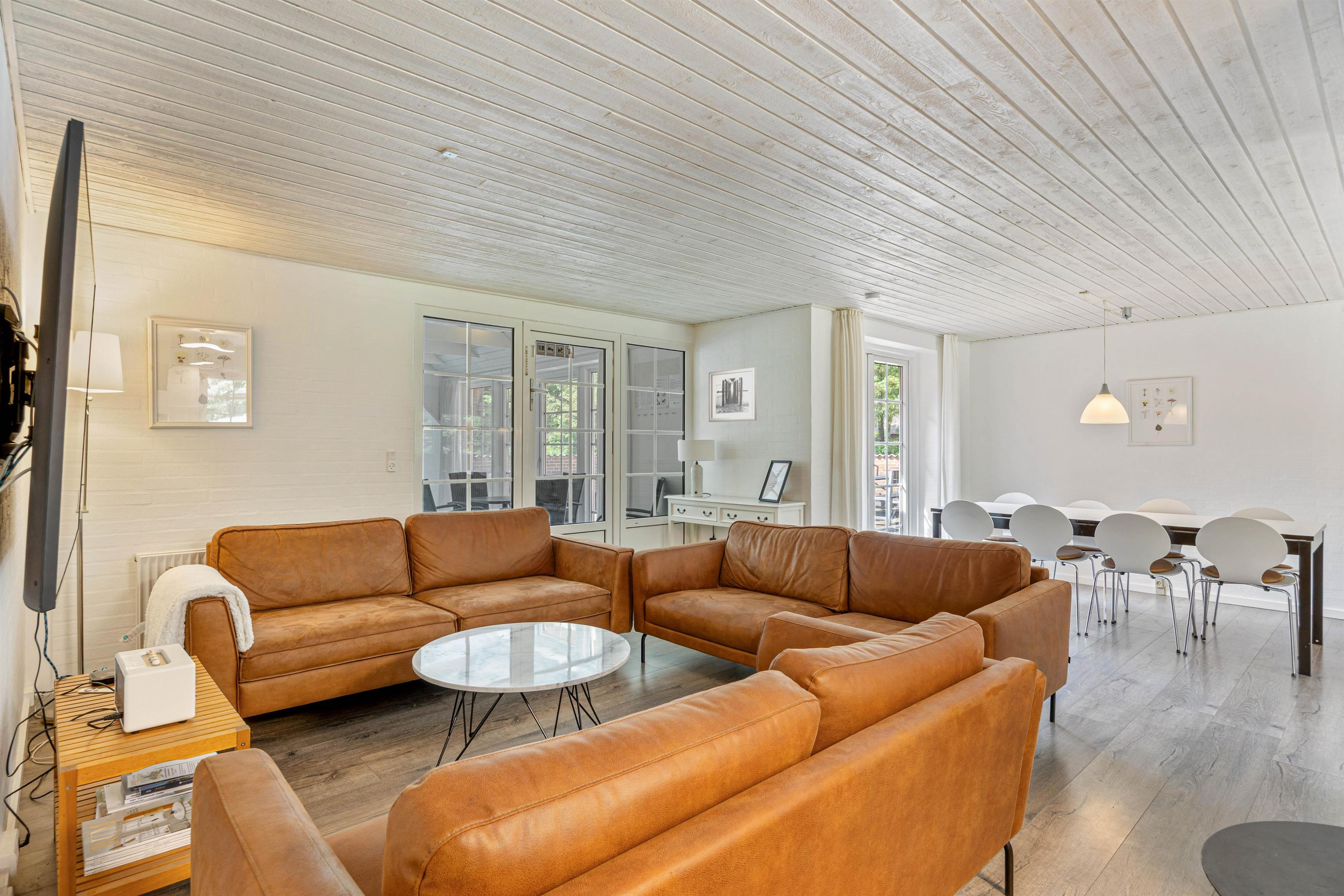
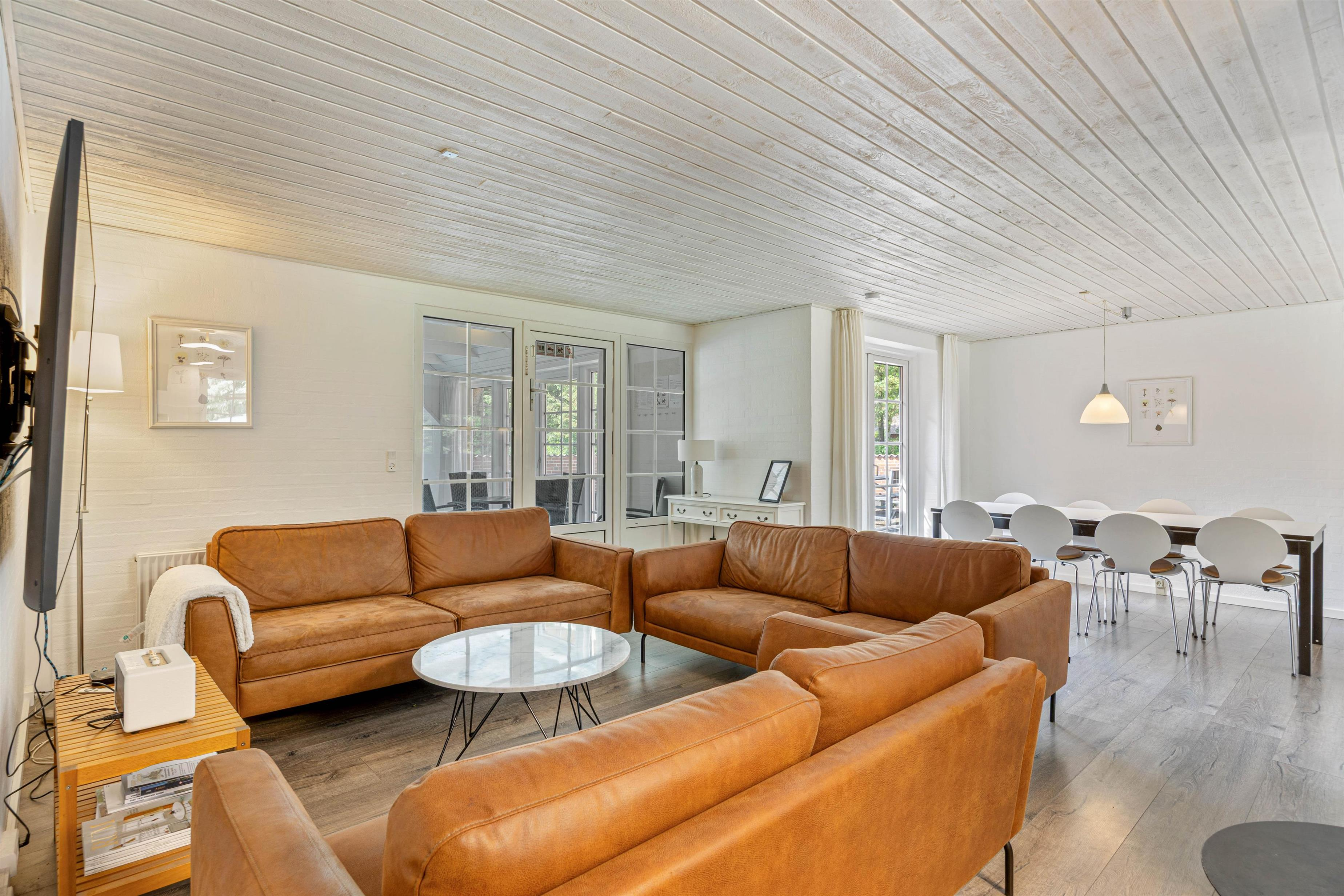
- wall art [708,367,757,423]
